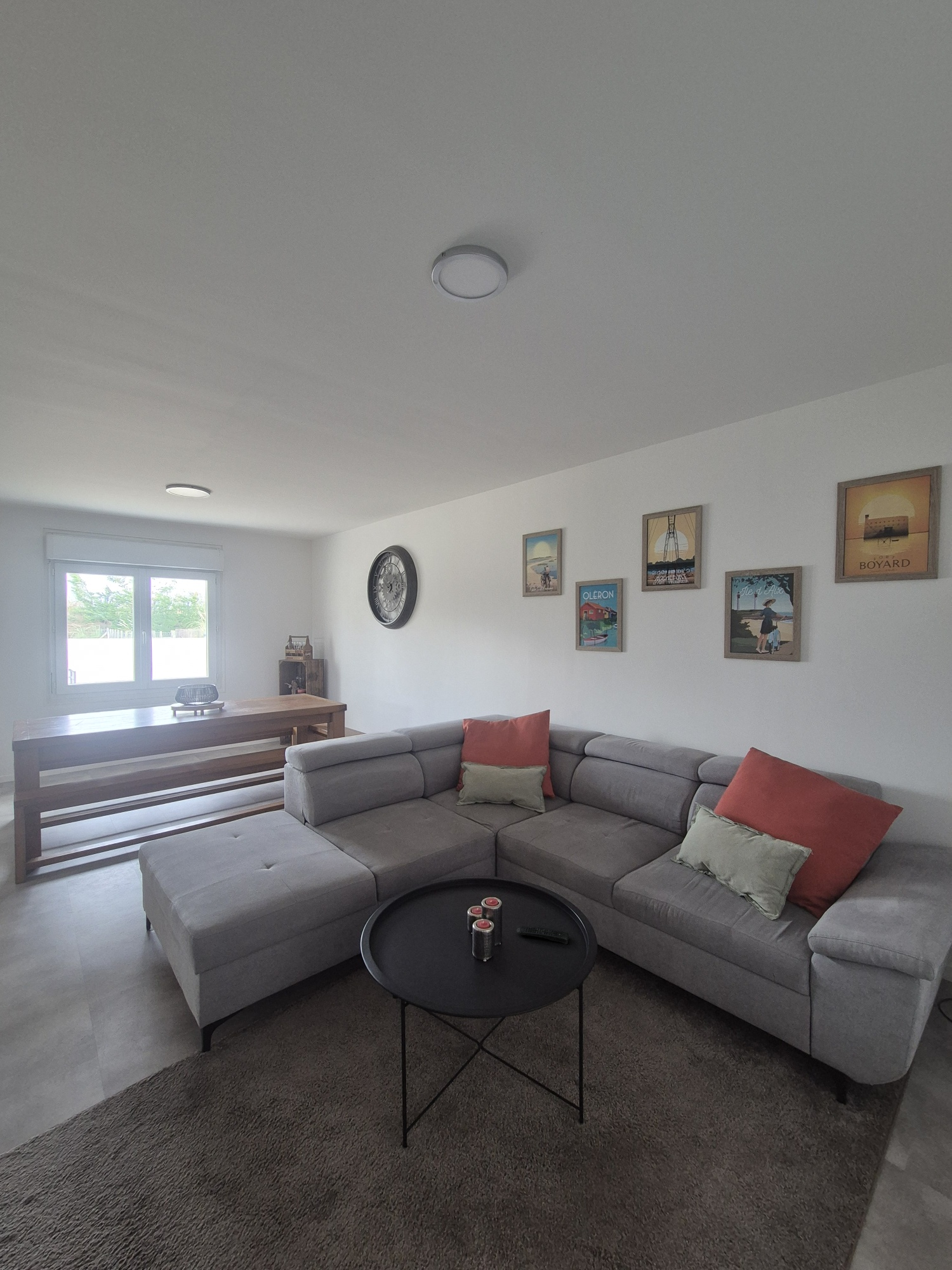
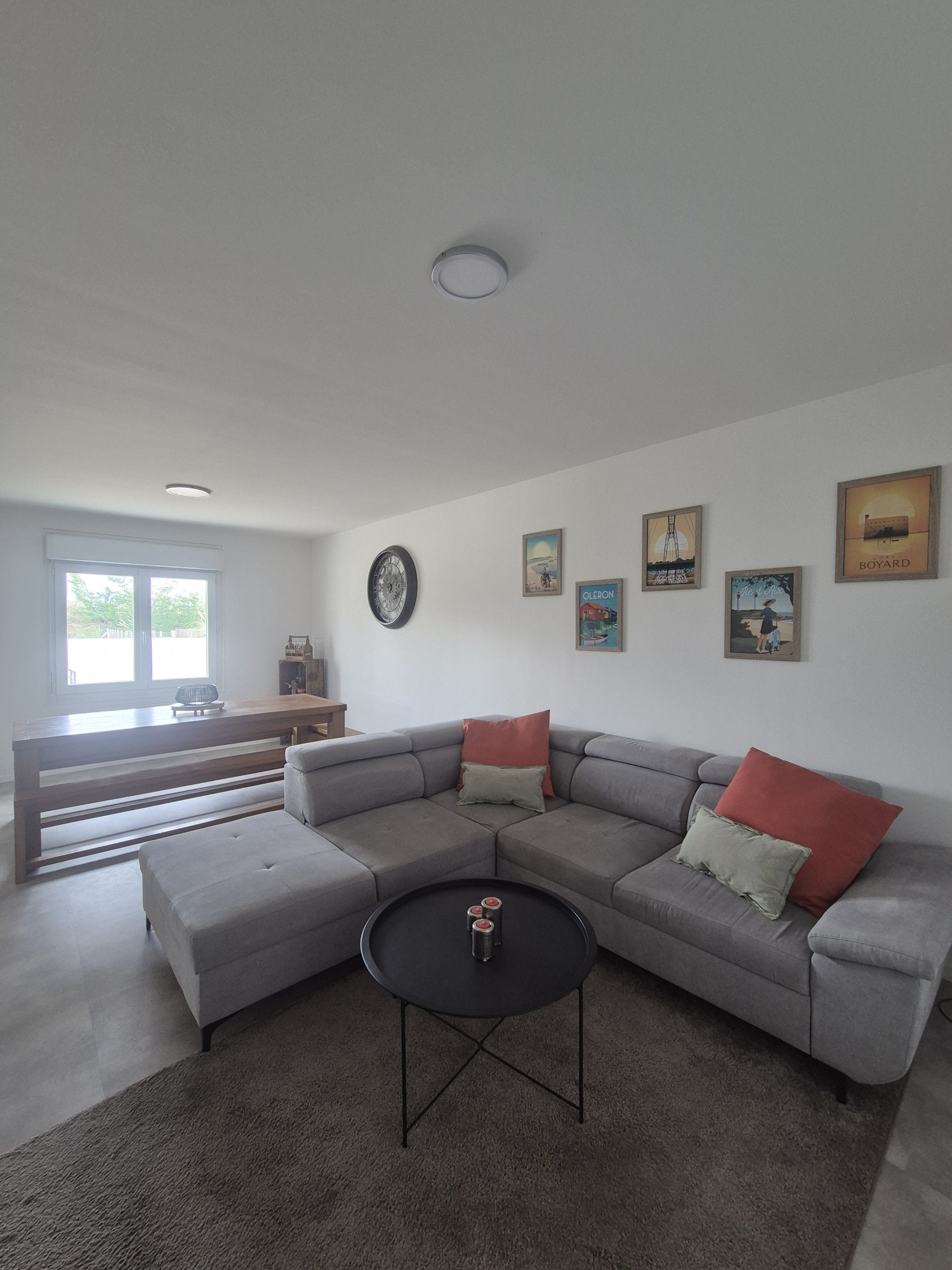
- remote control [516,926,569,945]
